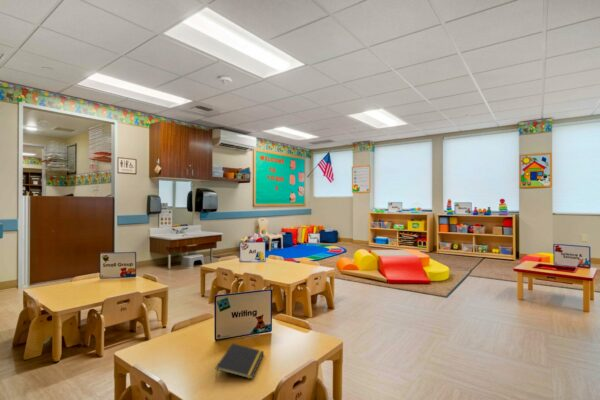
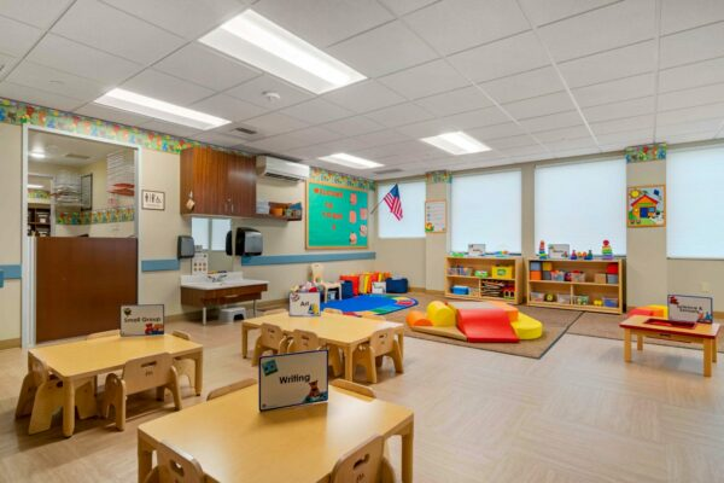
- notepad [215,342,265,380]
